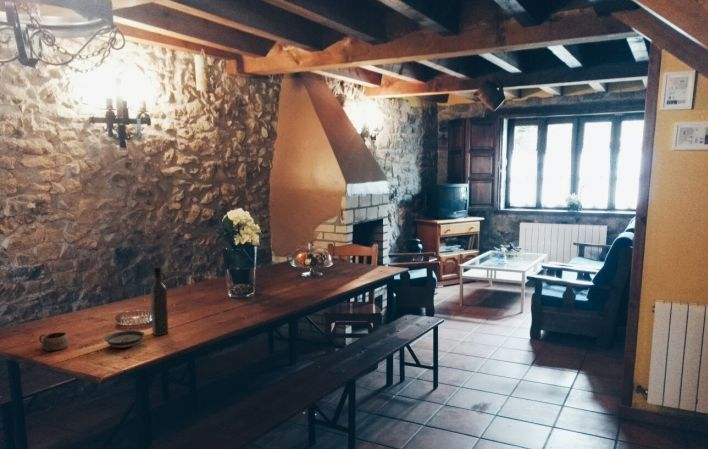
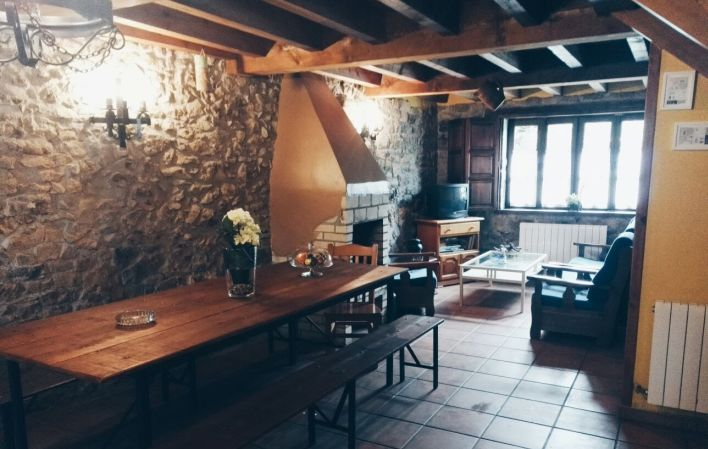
- wine bottle [150,265,169,337]
- cup [38,331,69,352]
- saucer [104,330,146,349]
